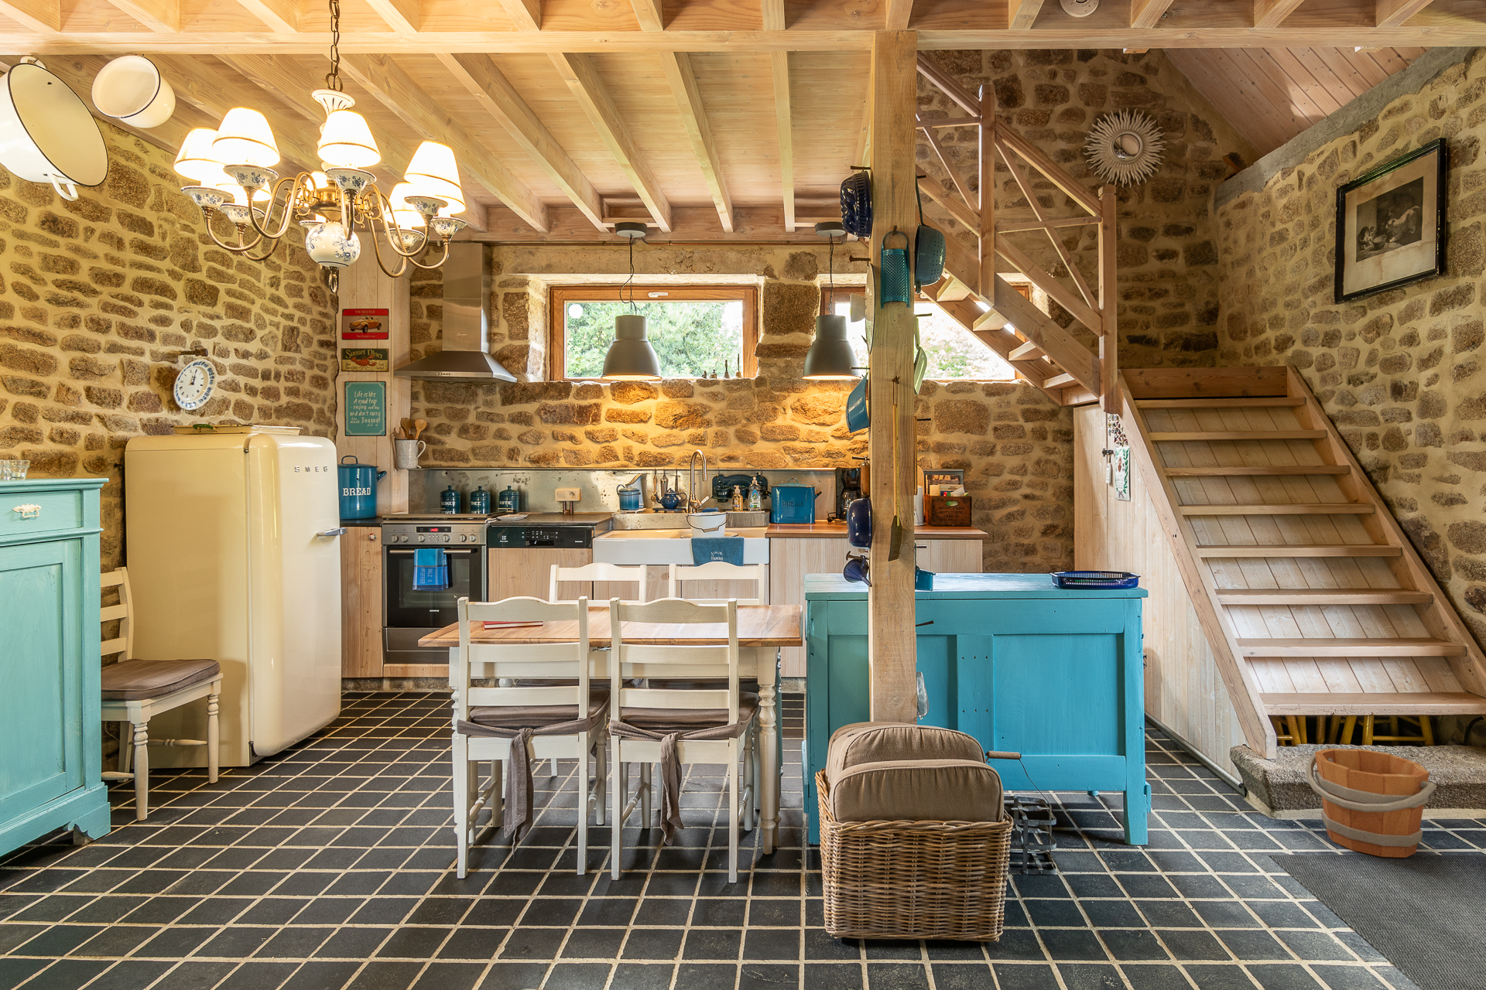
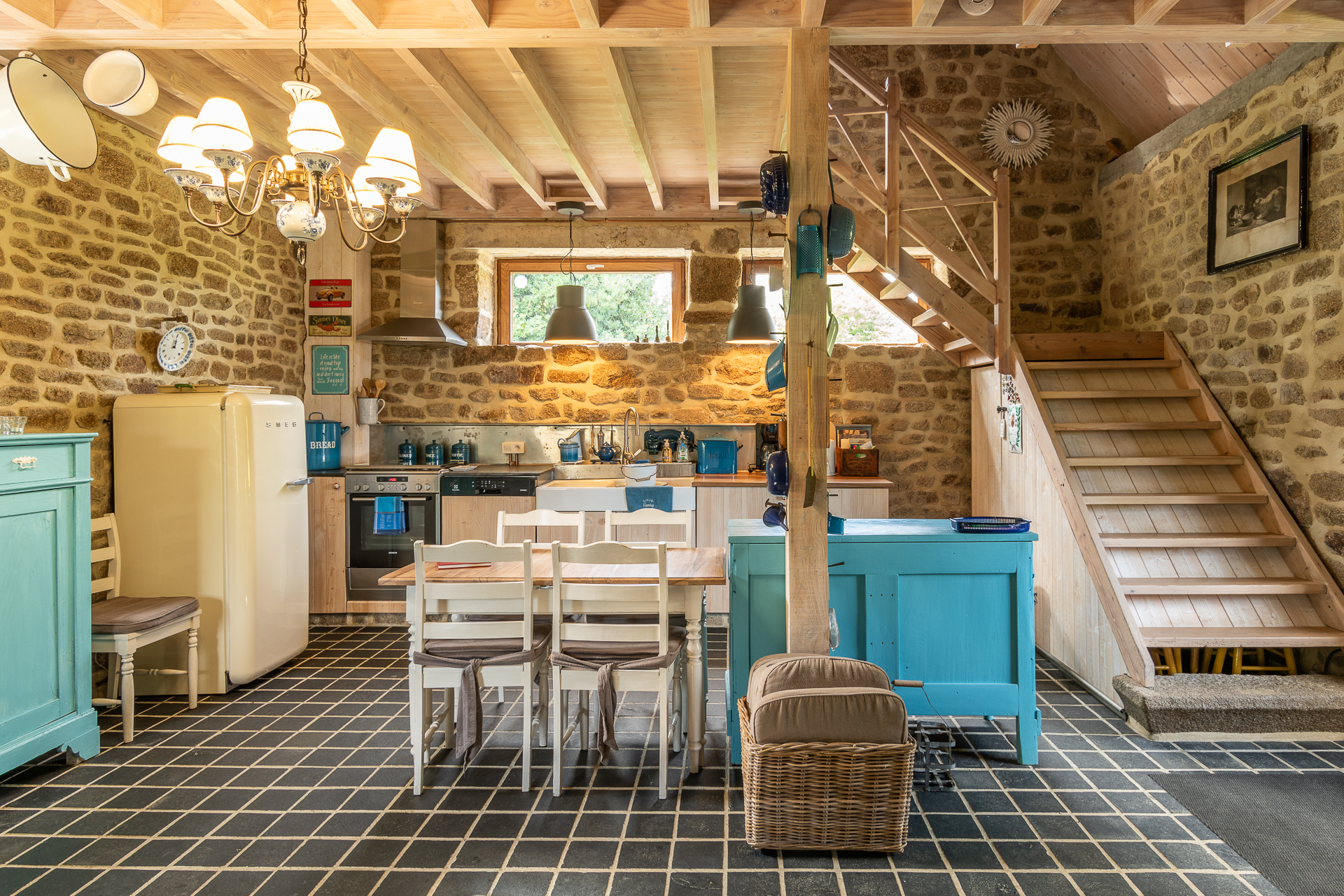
- bucket [1305,748,1437,859]
